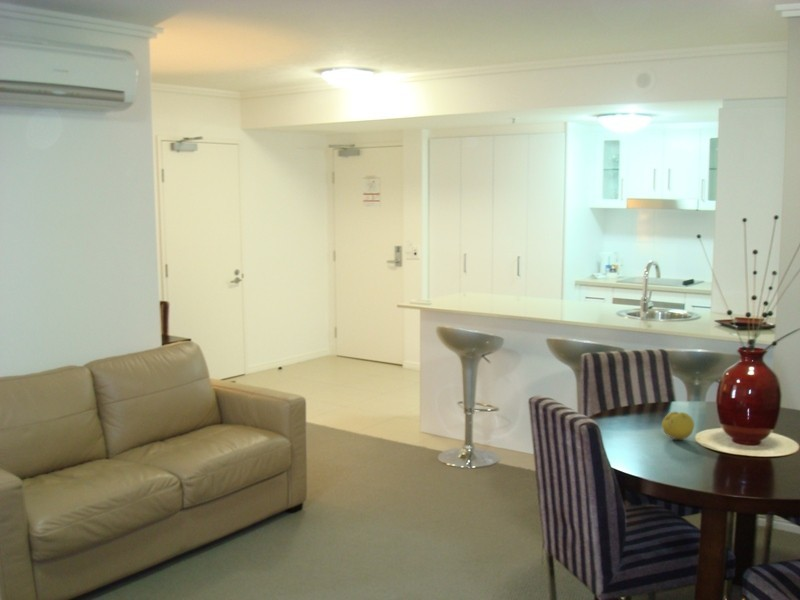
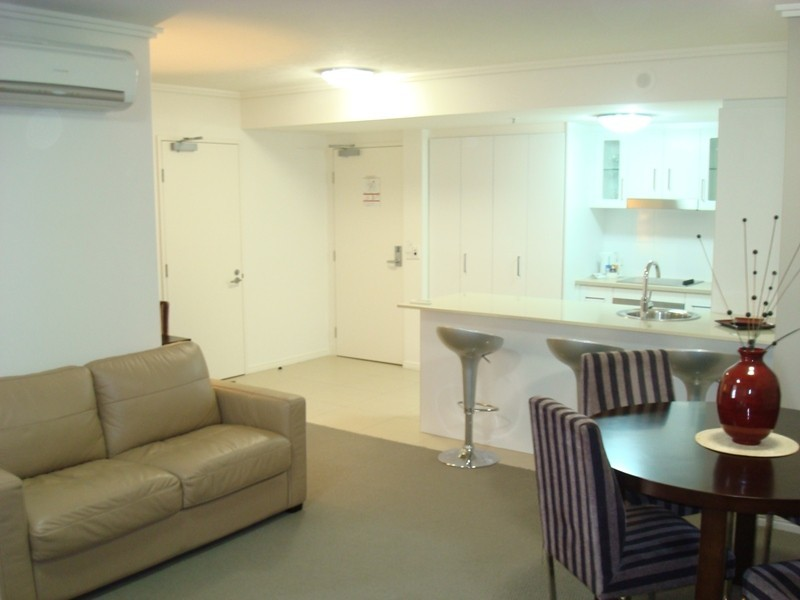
- fruit [661,410,695,441]
